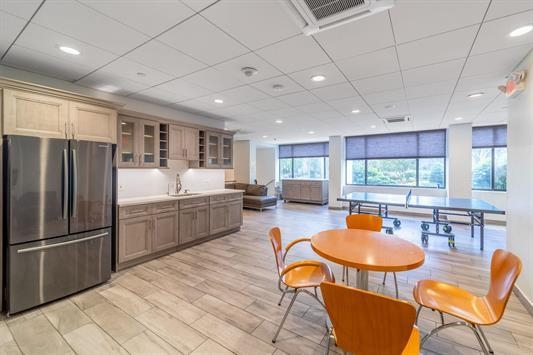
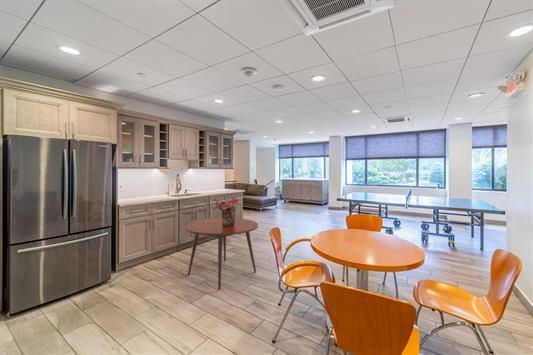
+ dining table [184,217,259,291]
+ bouquet [214,196,240,227]
